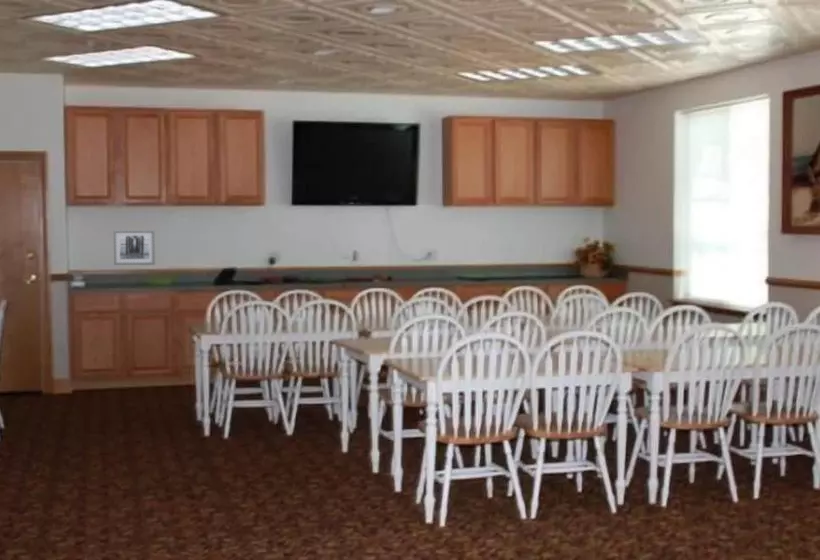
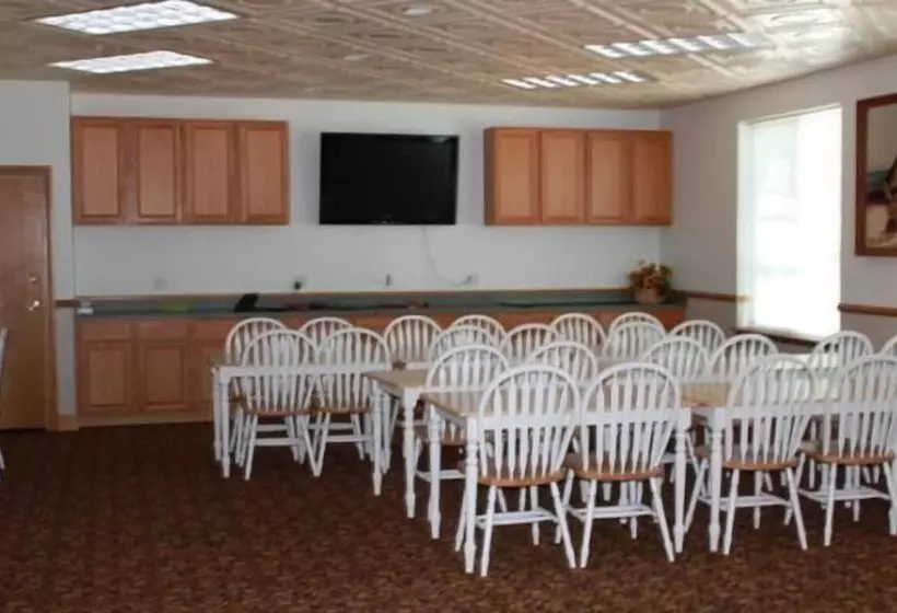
- wall art [113,229,156,266]
